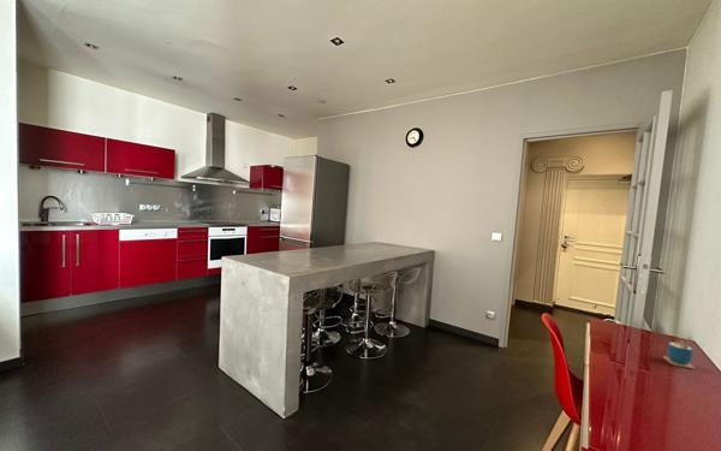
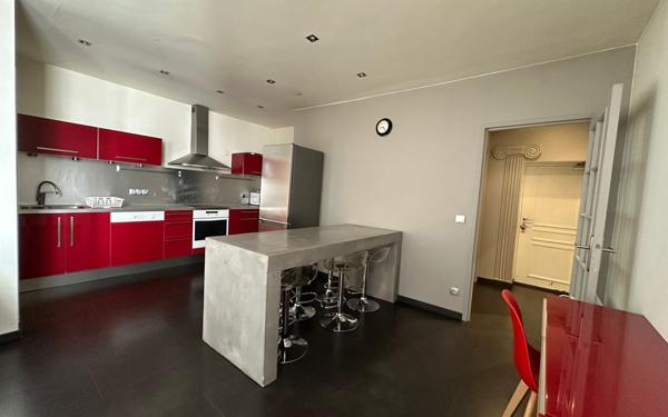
- cup [662,336,696,369]
